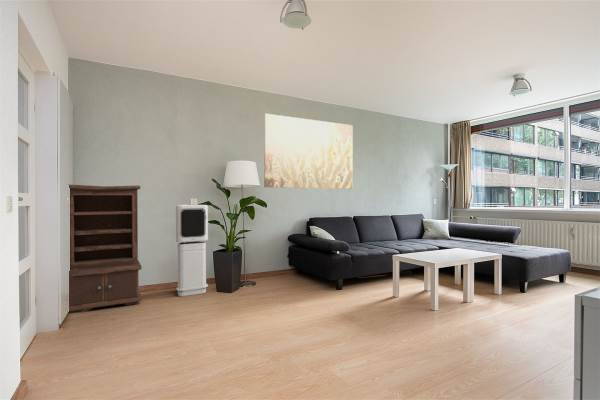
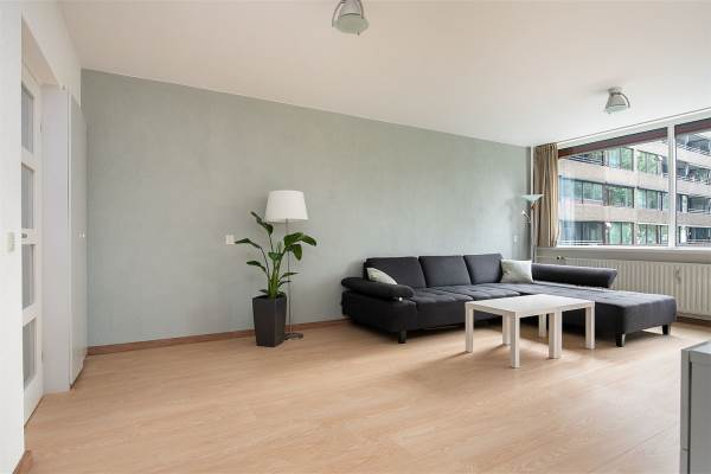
- air purifier [175,204,209,297]
- cabinet [67,184,143,314]
- wall art [263,113,354,190]
